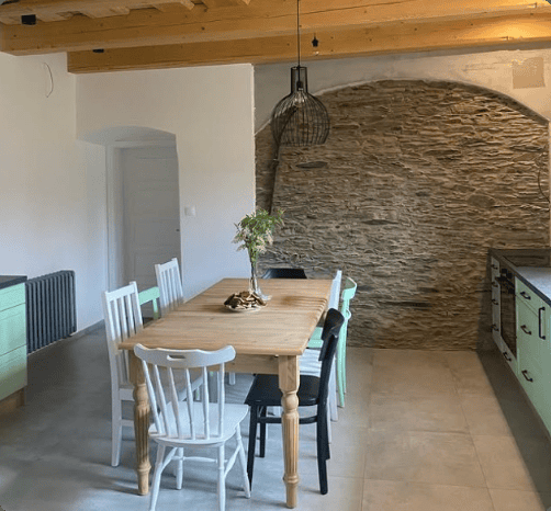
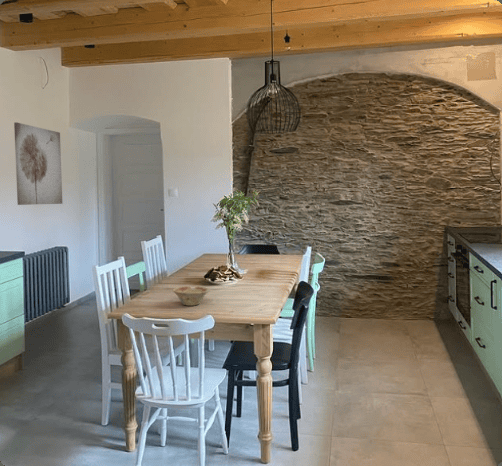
+ wall art [13,121,63,206]
+ dish [171,285,211,307]
